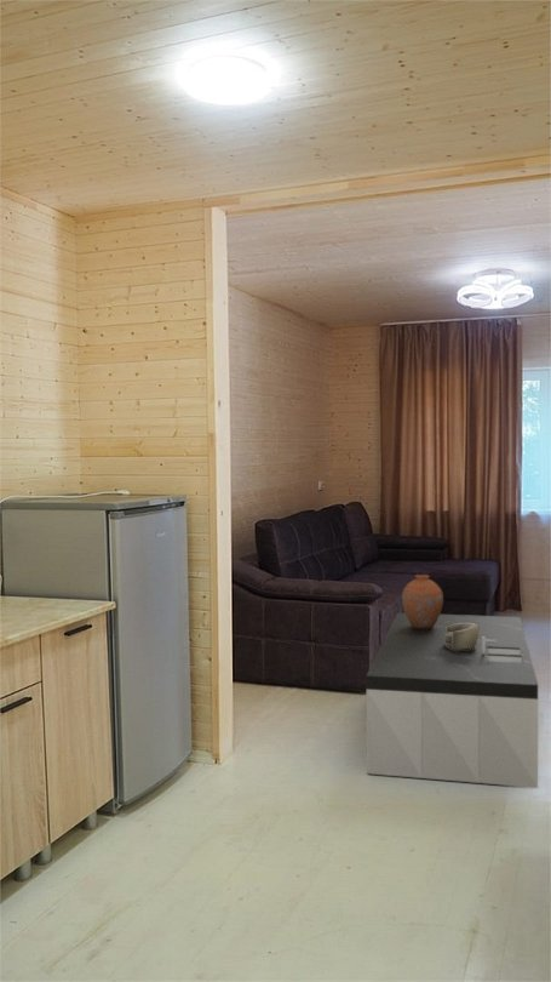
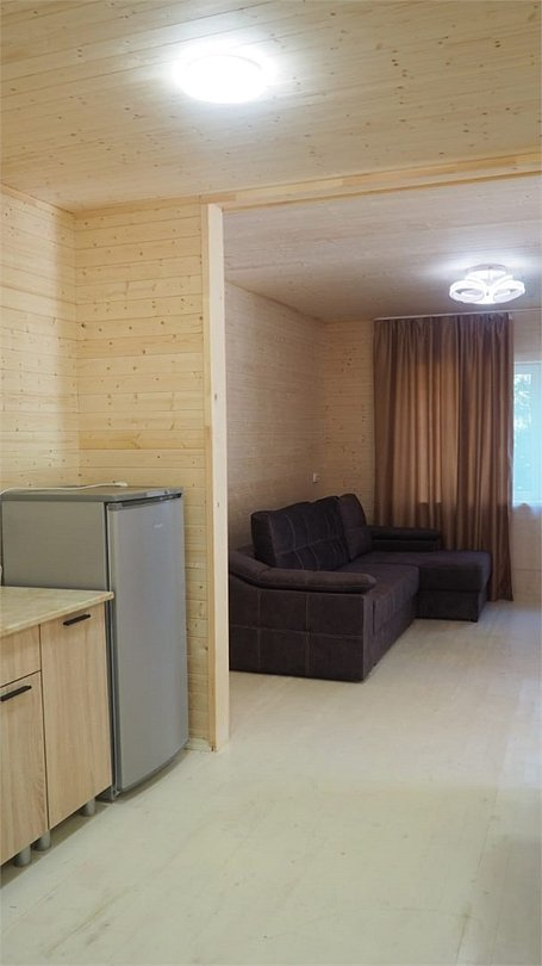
- decorative bowl [444,622,478,651]
- coffee table [365,612,539,789]
- vase [401,573,444,628]
